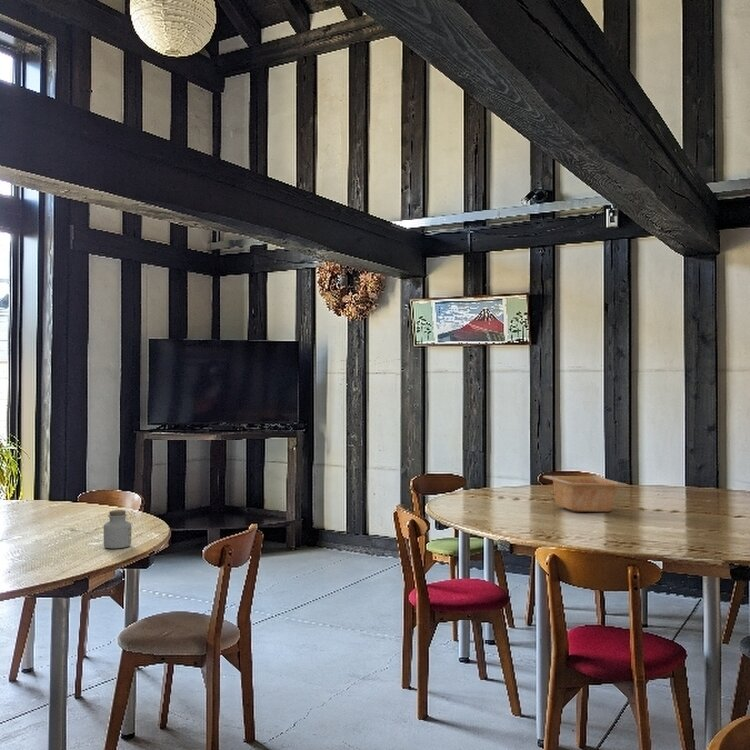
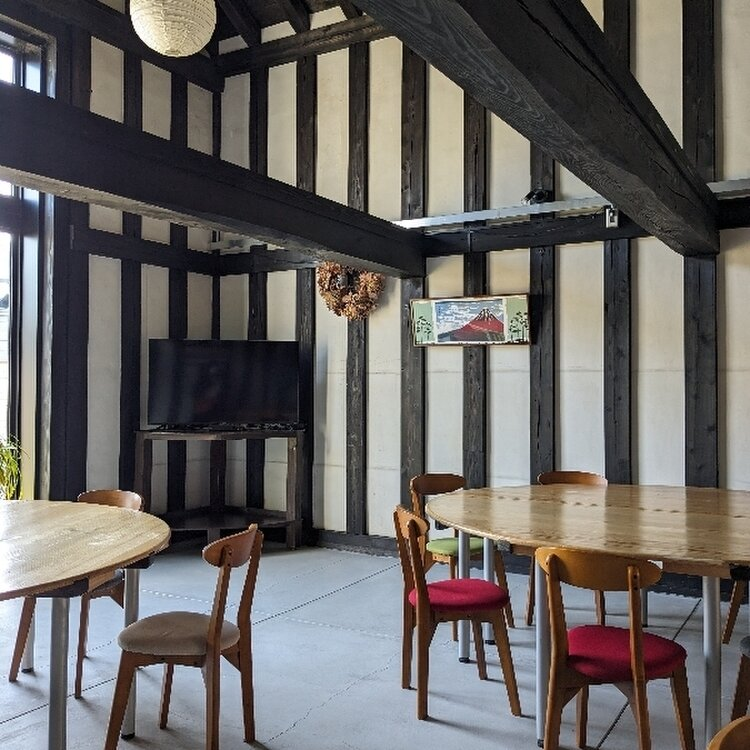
- serving bowl [542,475,629,513]
- jar [102,509,132,549]
